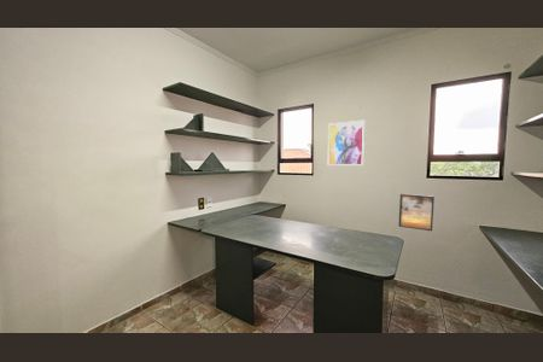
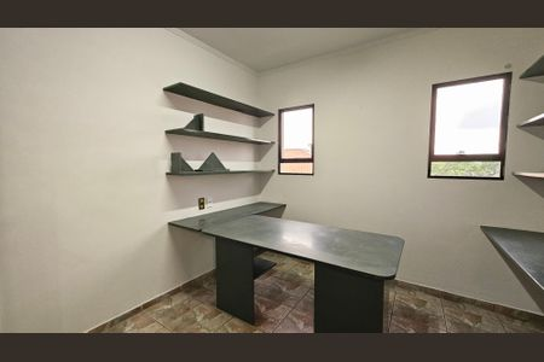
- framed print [398,193,436,232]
- wall art [327,119,366,167]
